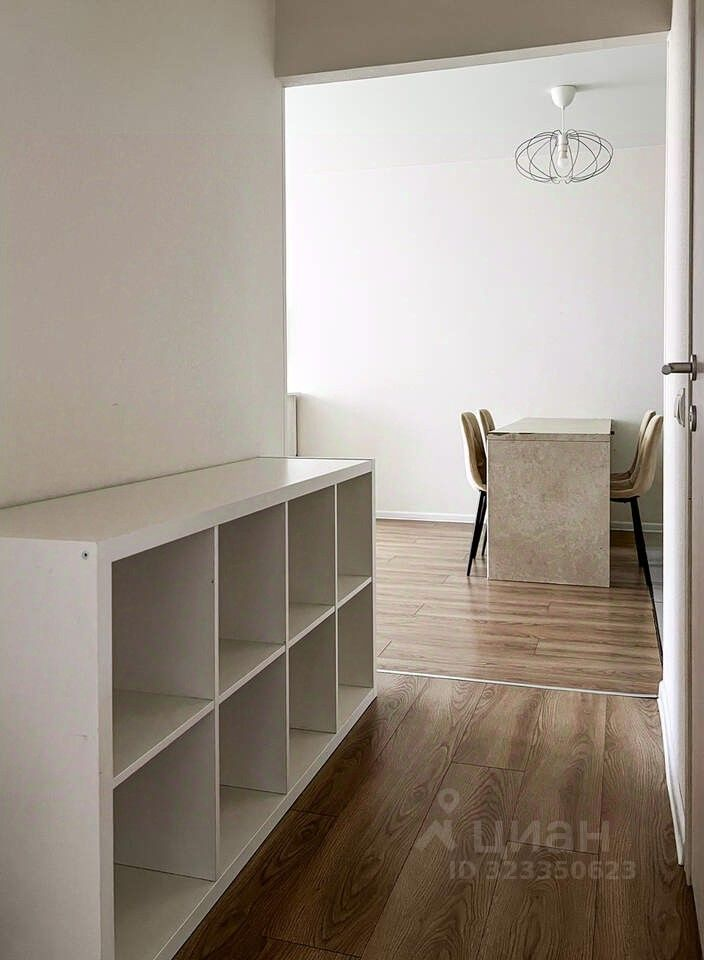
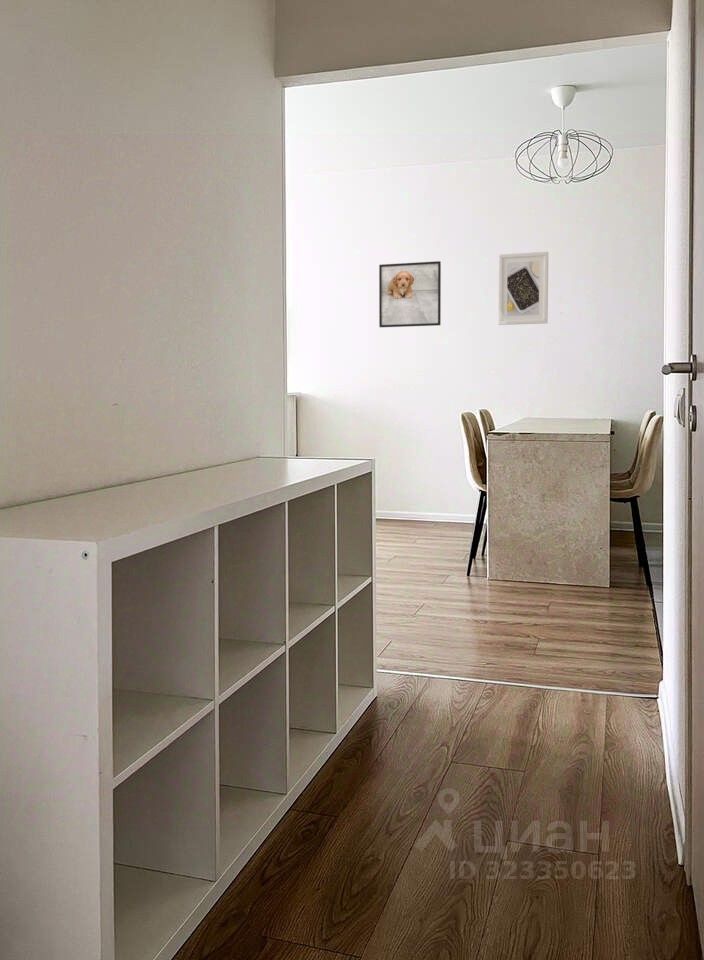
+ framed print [497,251,549,326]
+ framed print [378,260,442,328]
